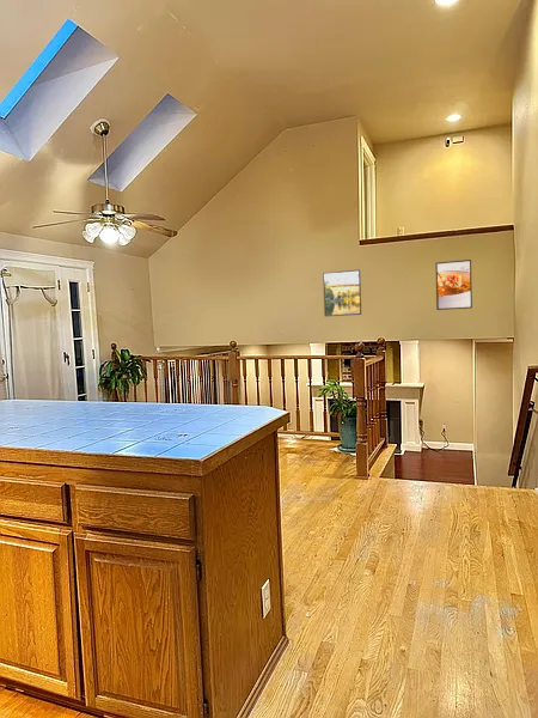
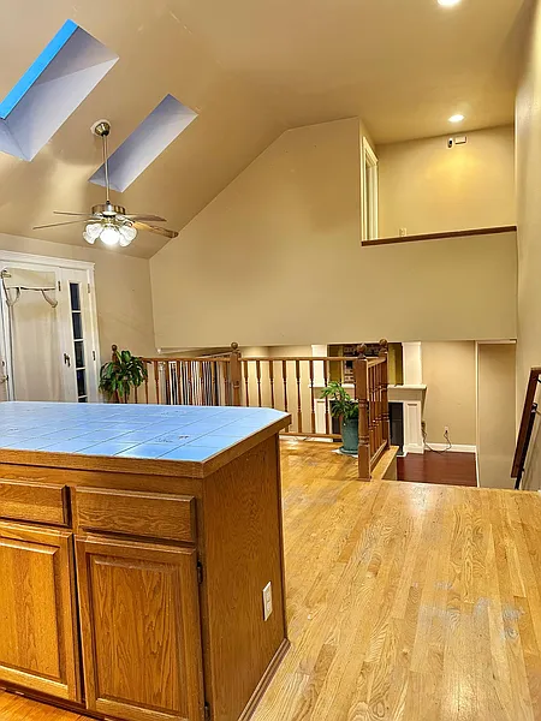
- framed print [434,258,473,311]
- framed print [322,268,362,317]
